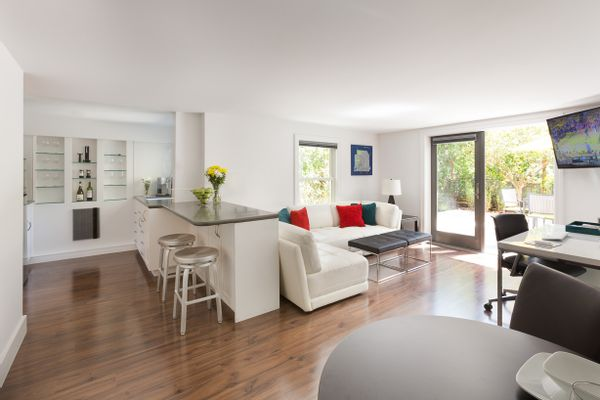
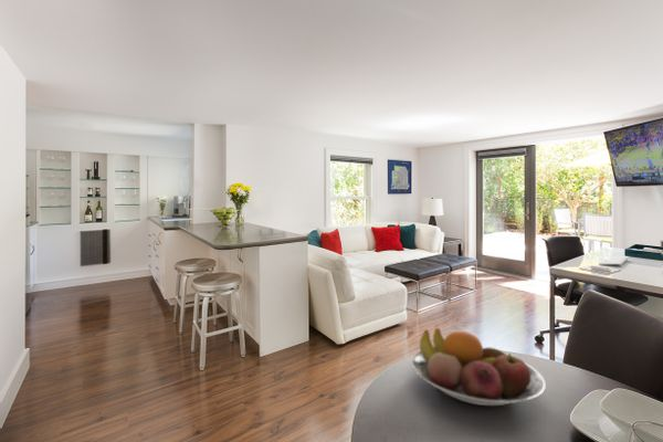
+ fruit bowl [410,327,547,407]
